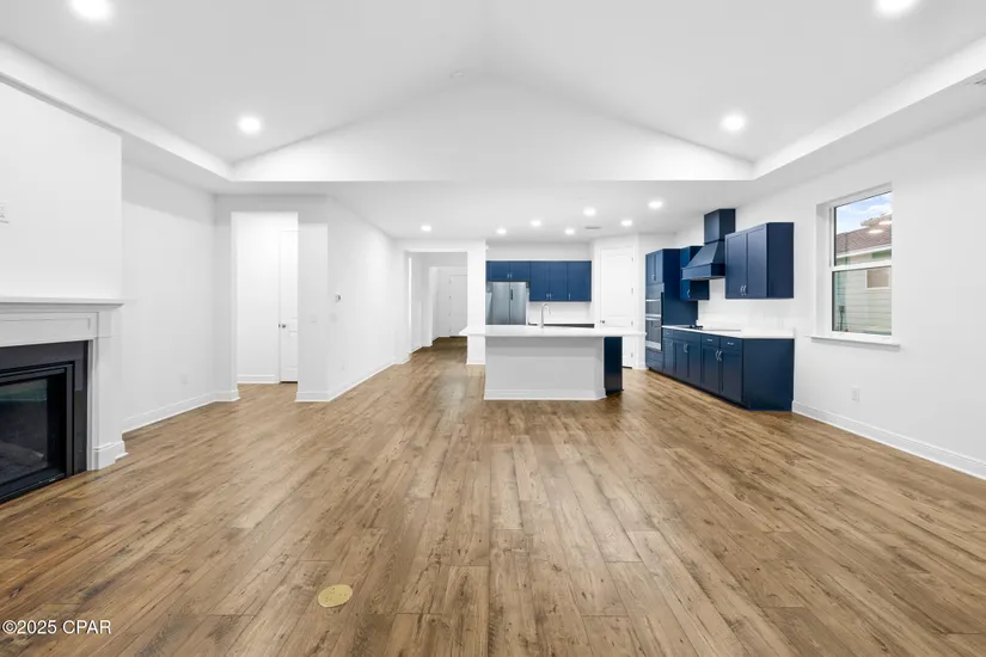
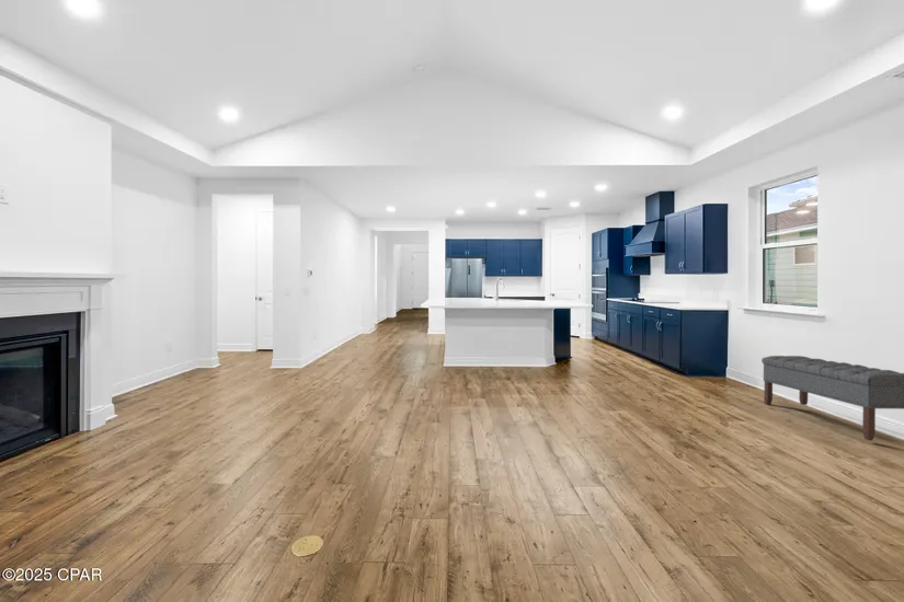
+ bench [760,355,904,442]
